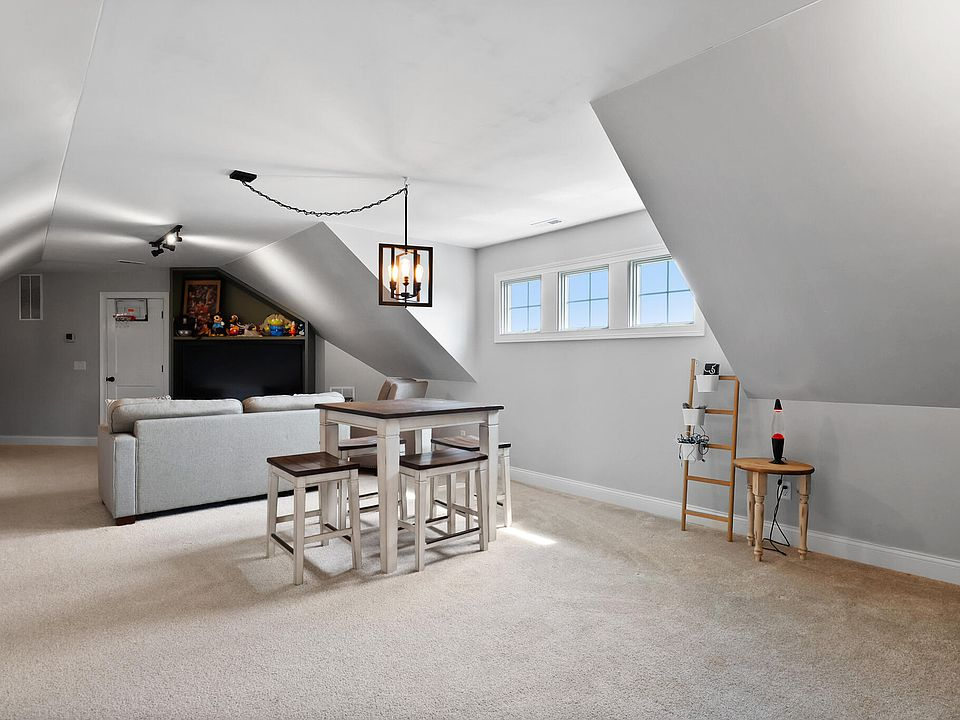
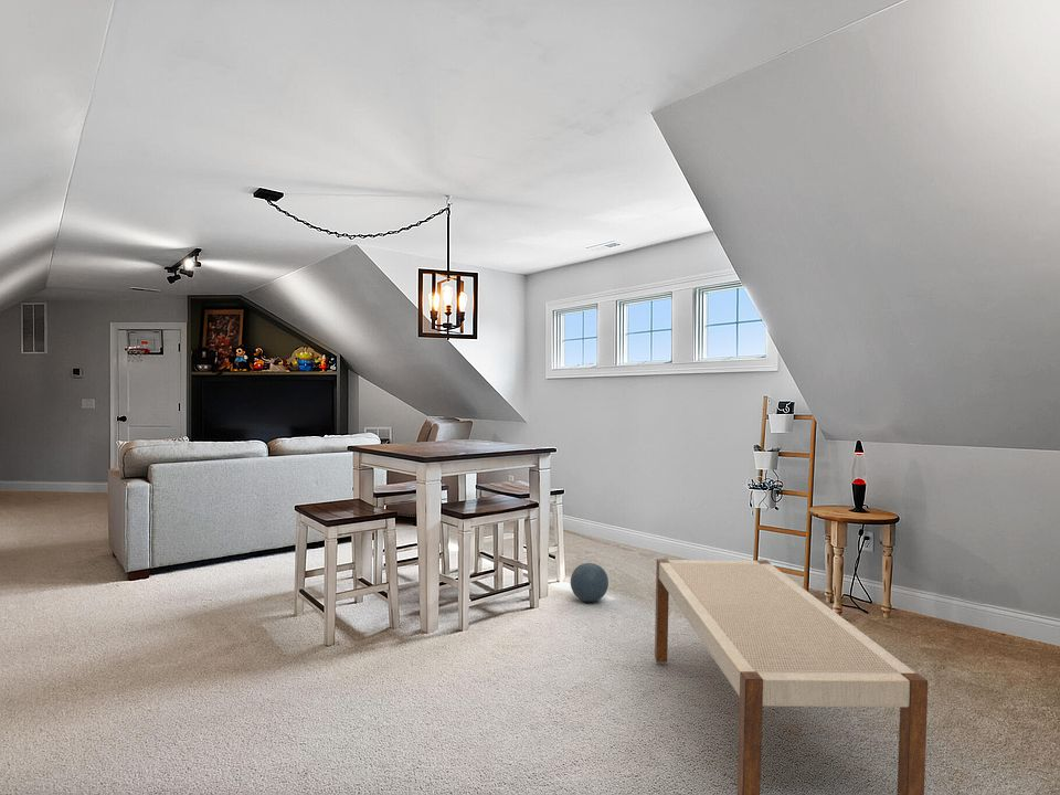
+ ball [570,562,610,603]
+ bench [654,558,929,795]
